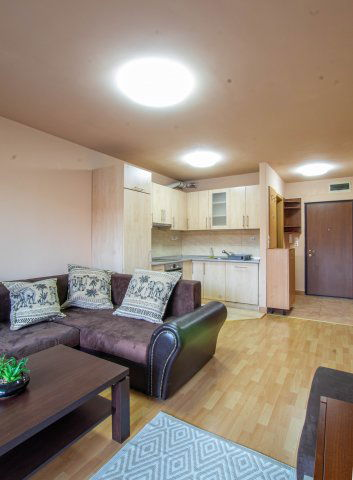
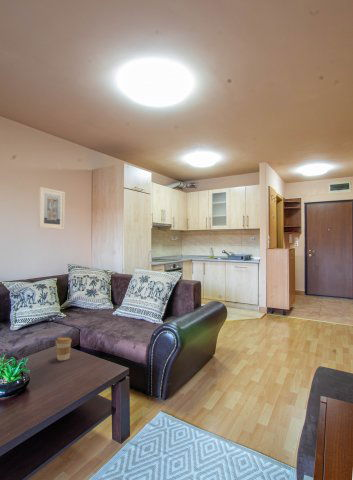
+ coffee cup [55,336,73,362]
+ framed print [37,186,66,231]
